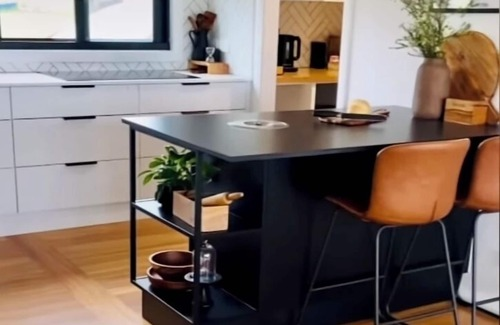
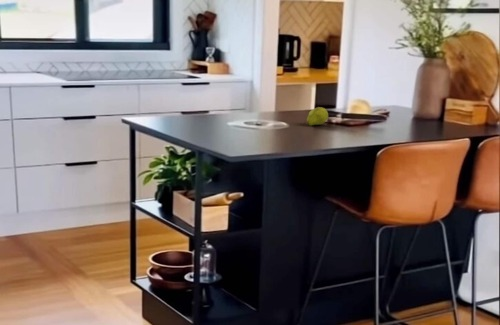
+ fruit [299,106,329,126]
